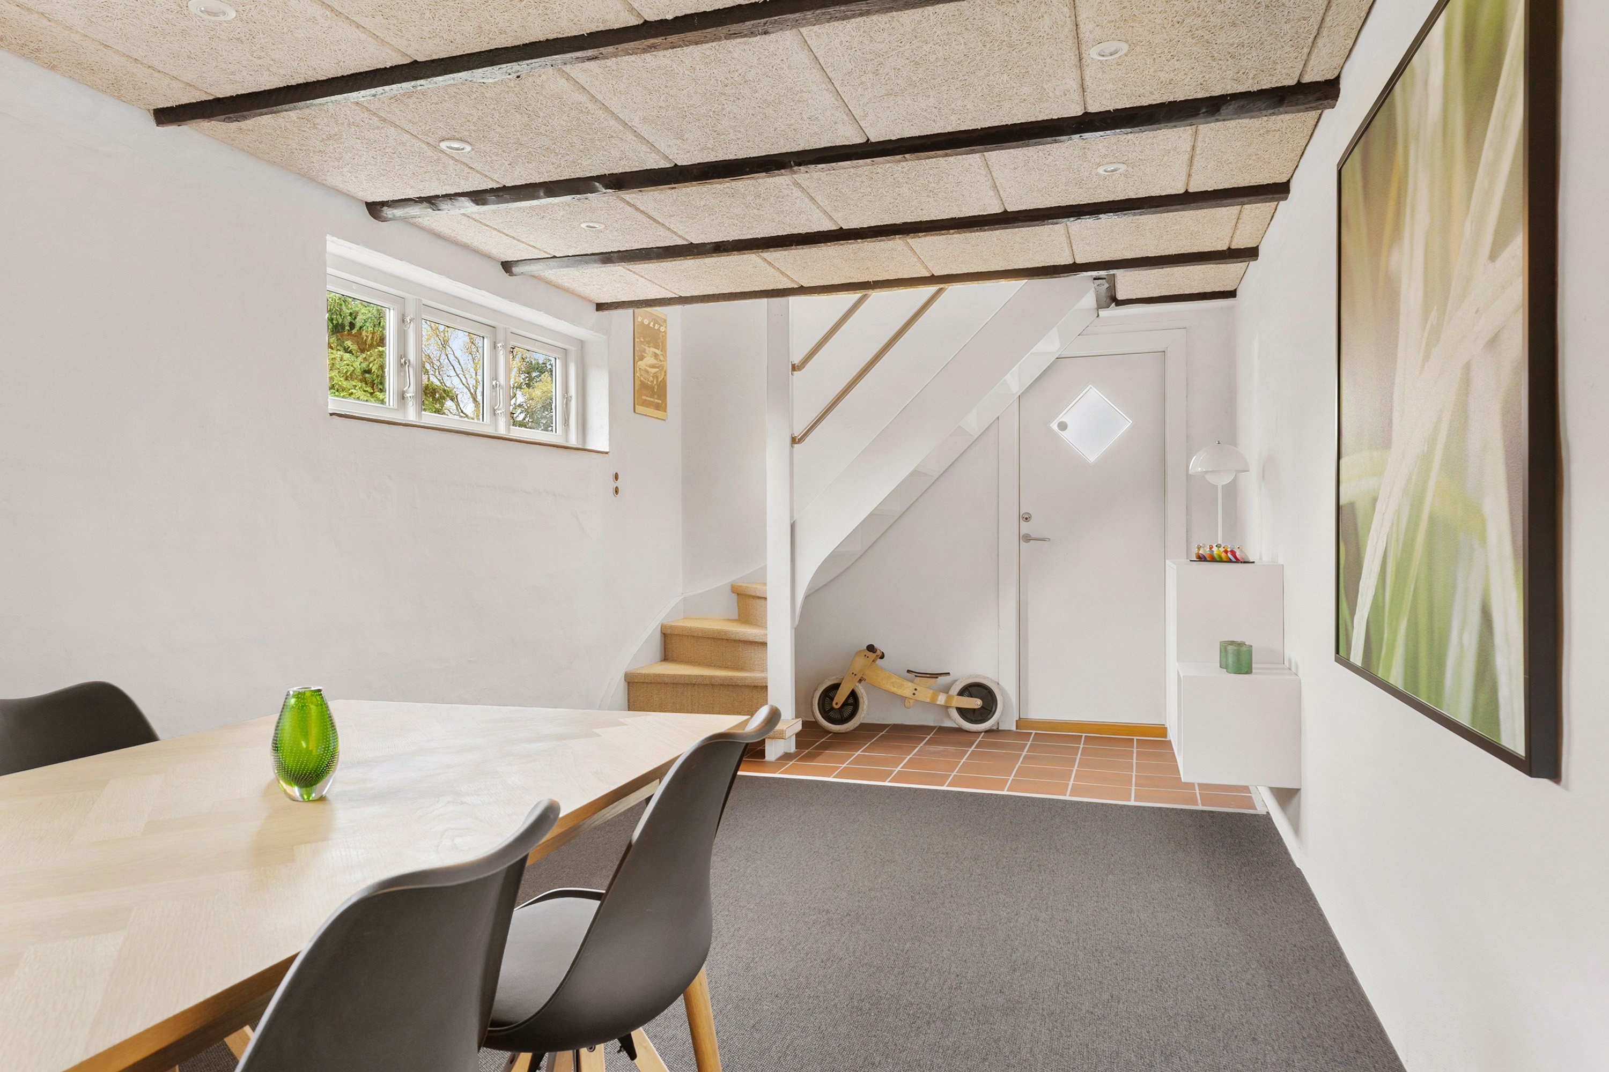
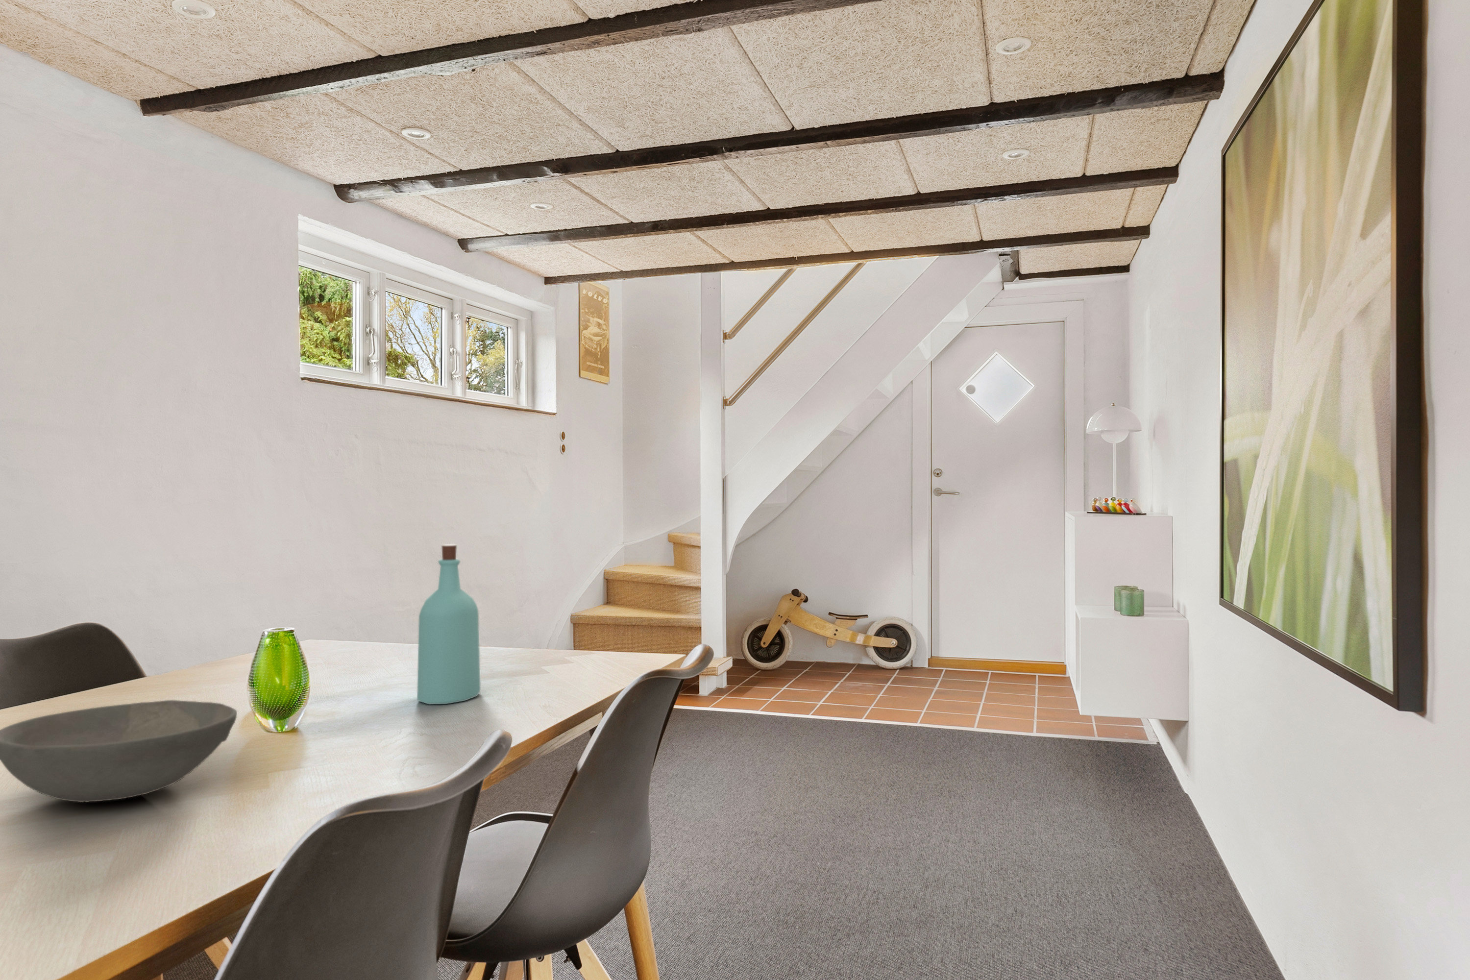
+ bottle [417,544,481,705]
+ bowl [0,700,237,803]
